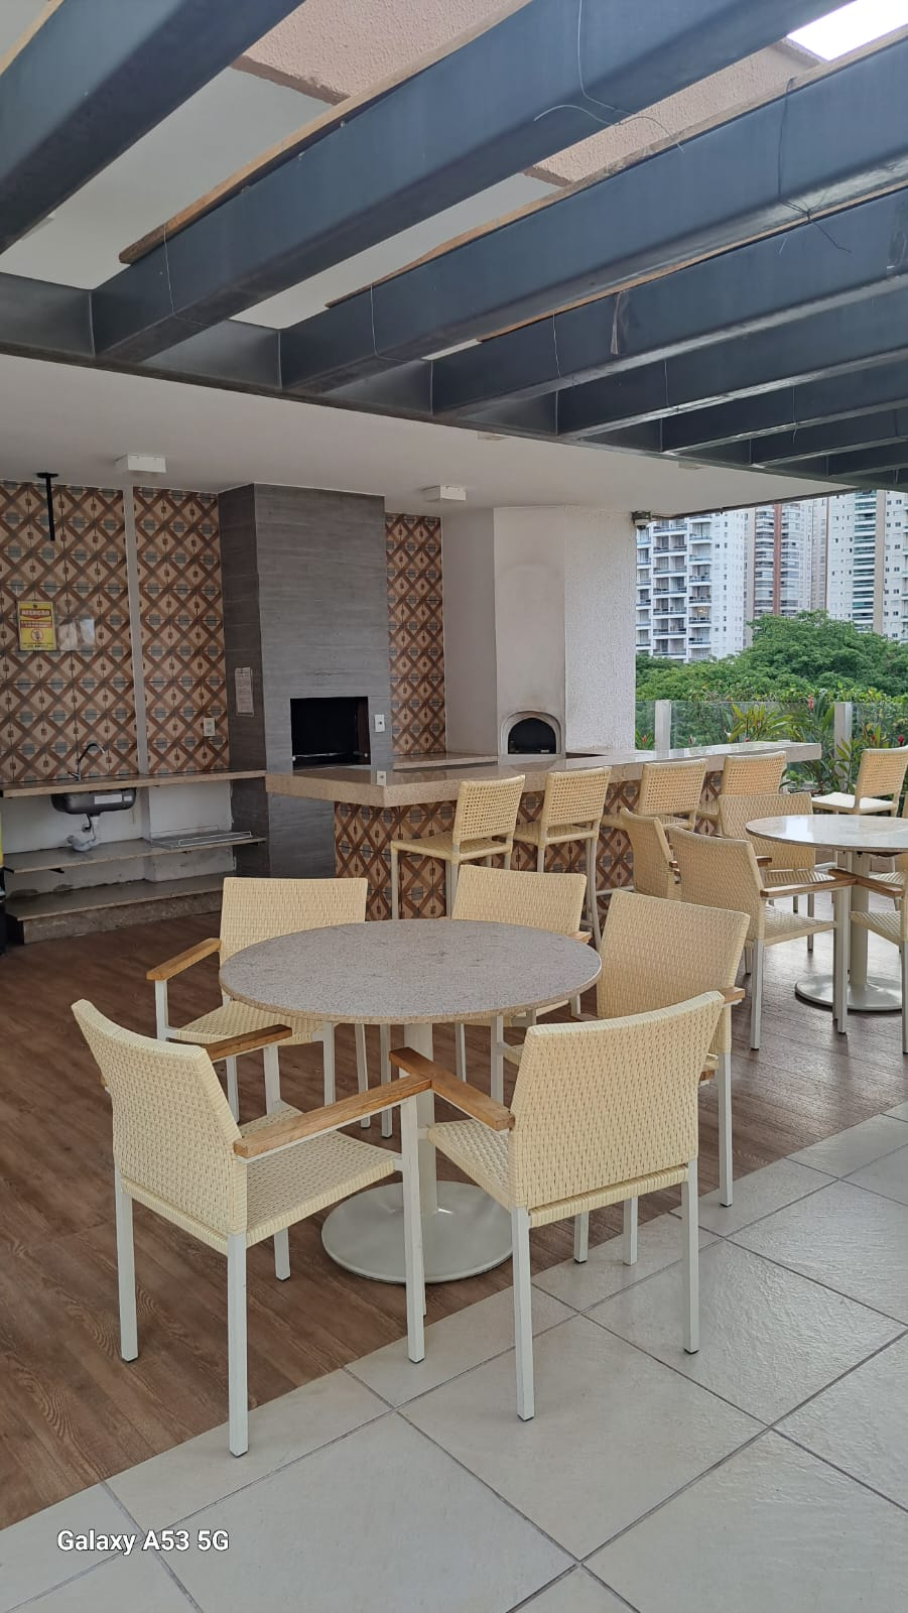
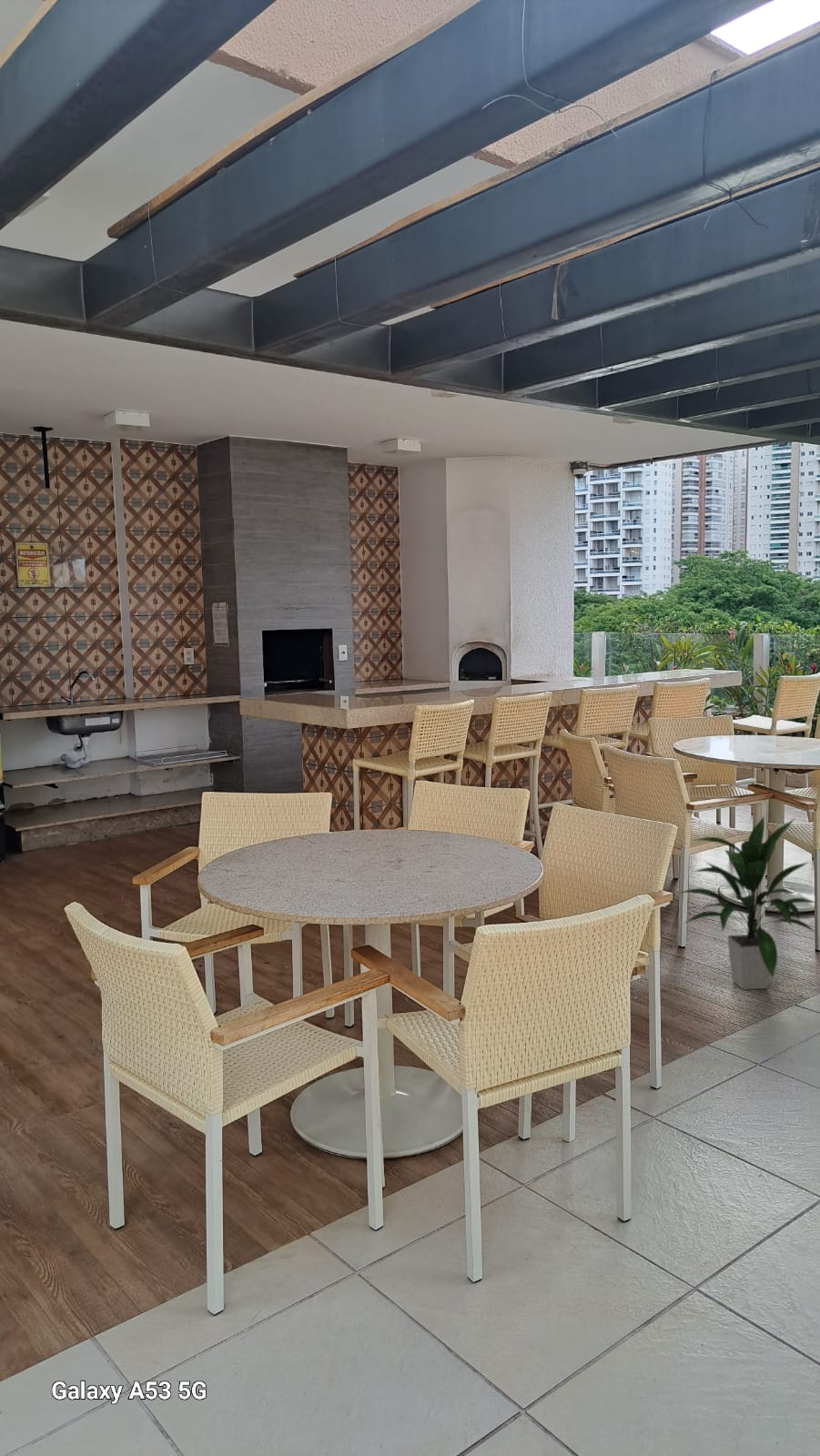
+ indoor plant [678,814,817,991]
